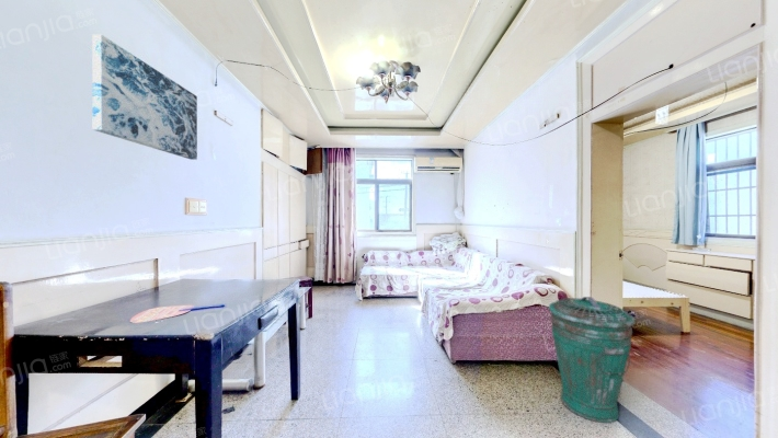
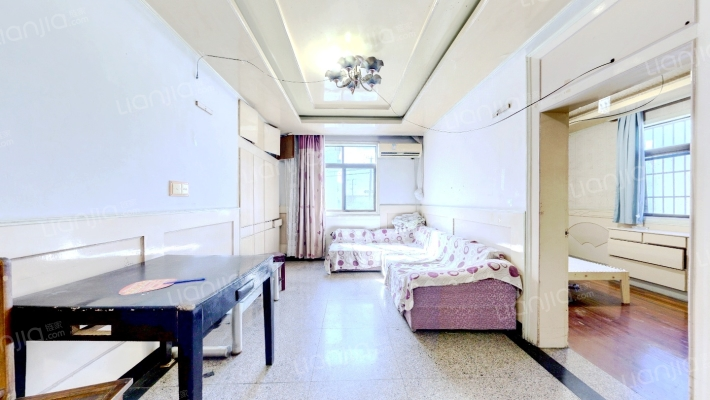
- wall art [91,33,198,161]
- trash can [548,296,637,424]
